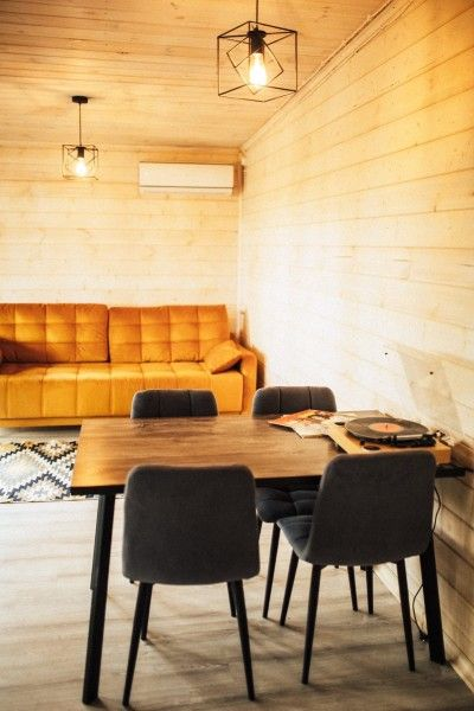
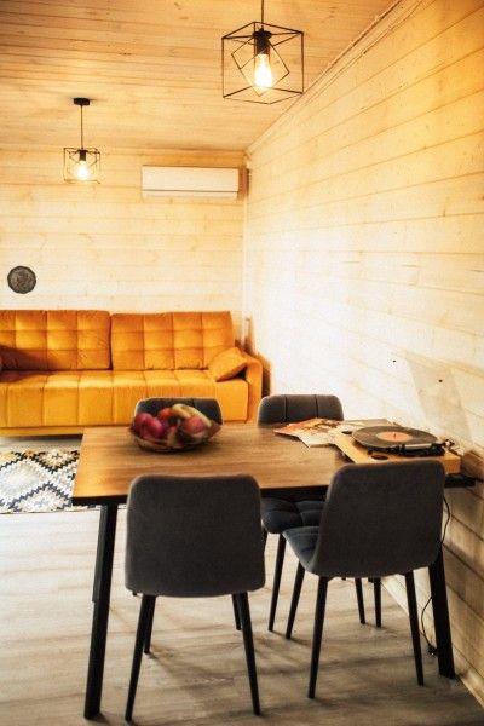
+ fruit basket [125,403,223,454]
+ decorative plate [6,265,38,295]
